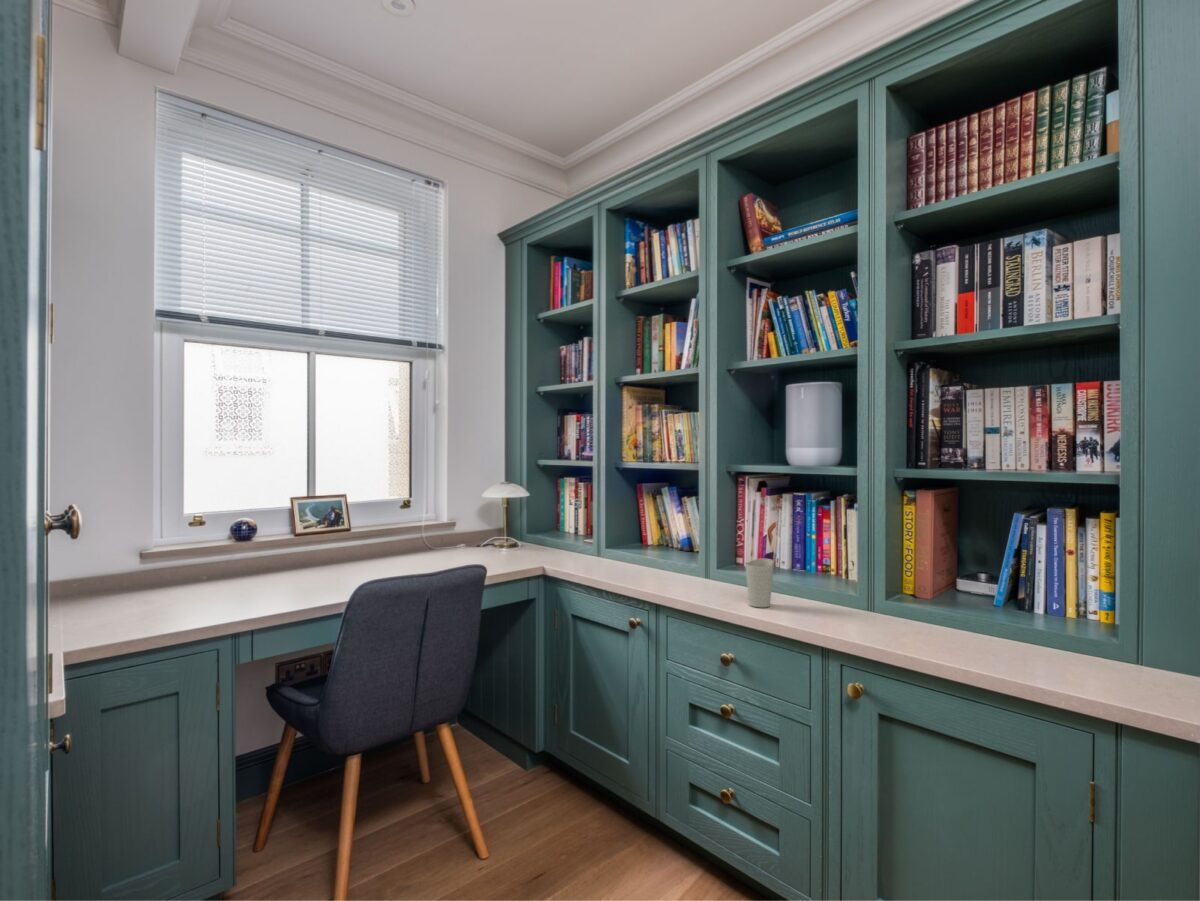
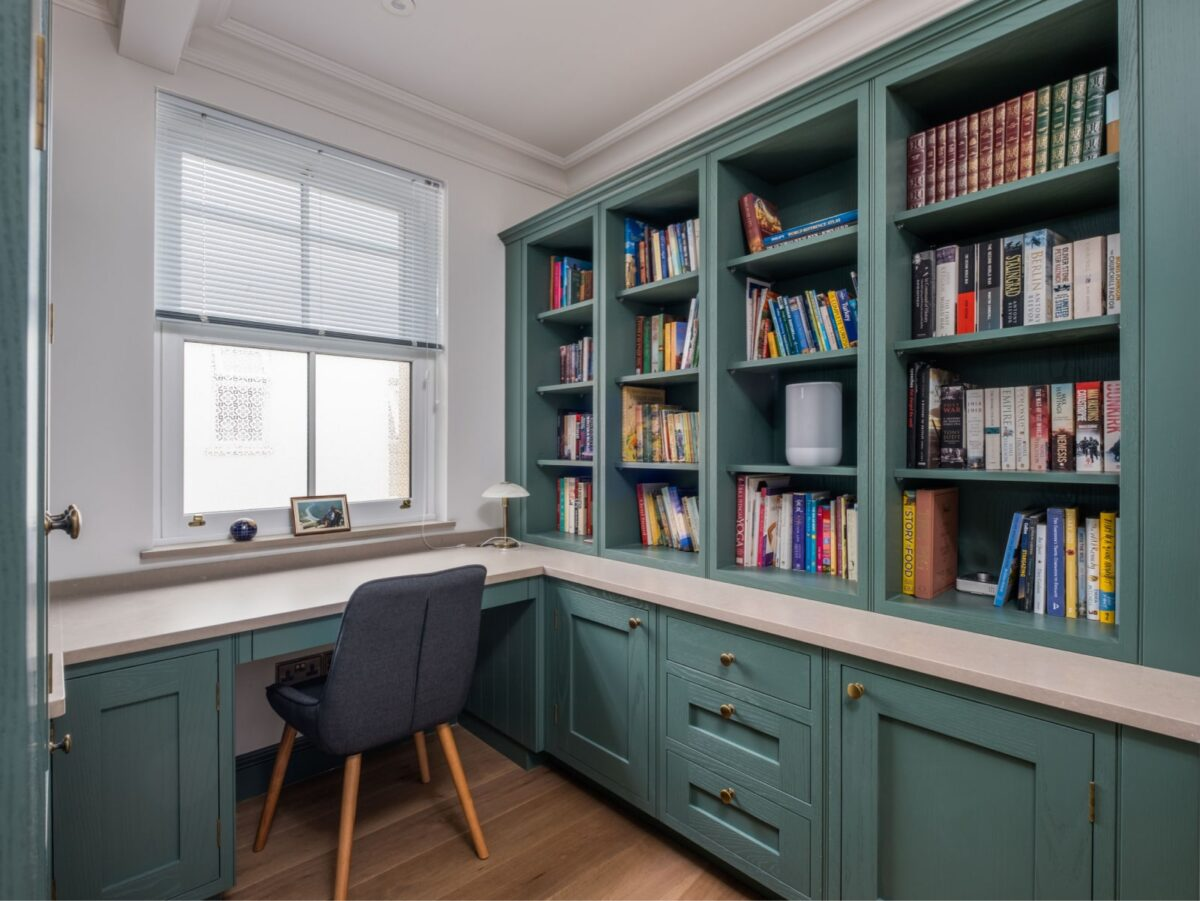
- cup [745,557,775,608]
